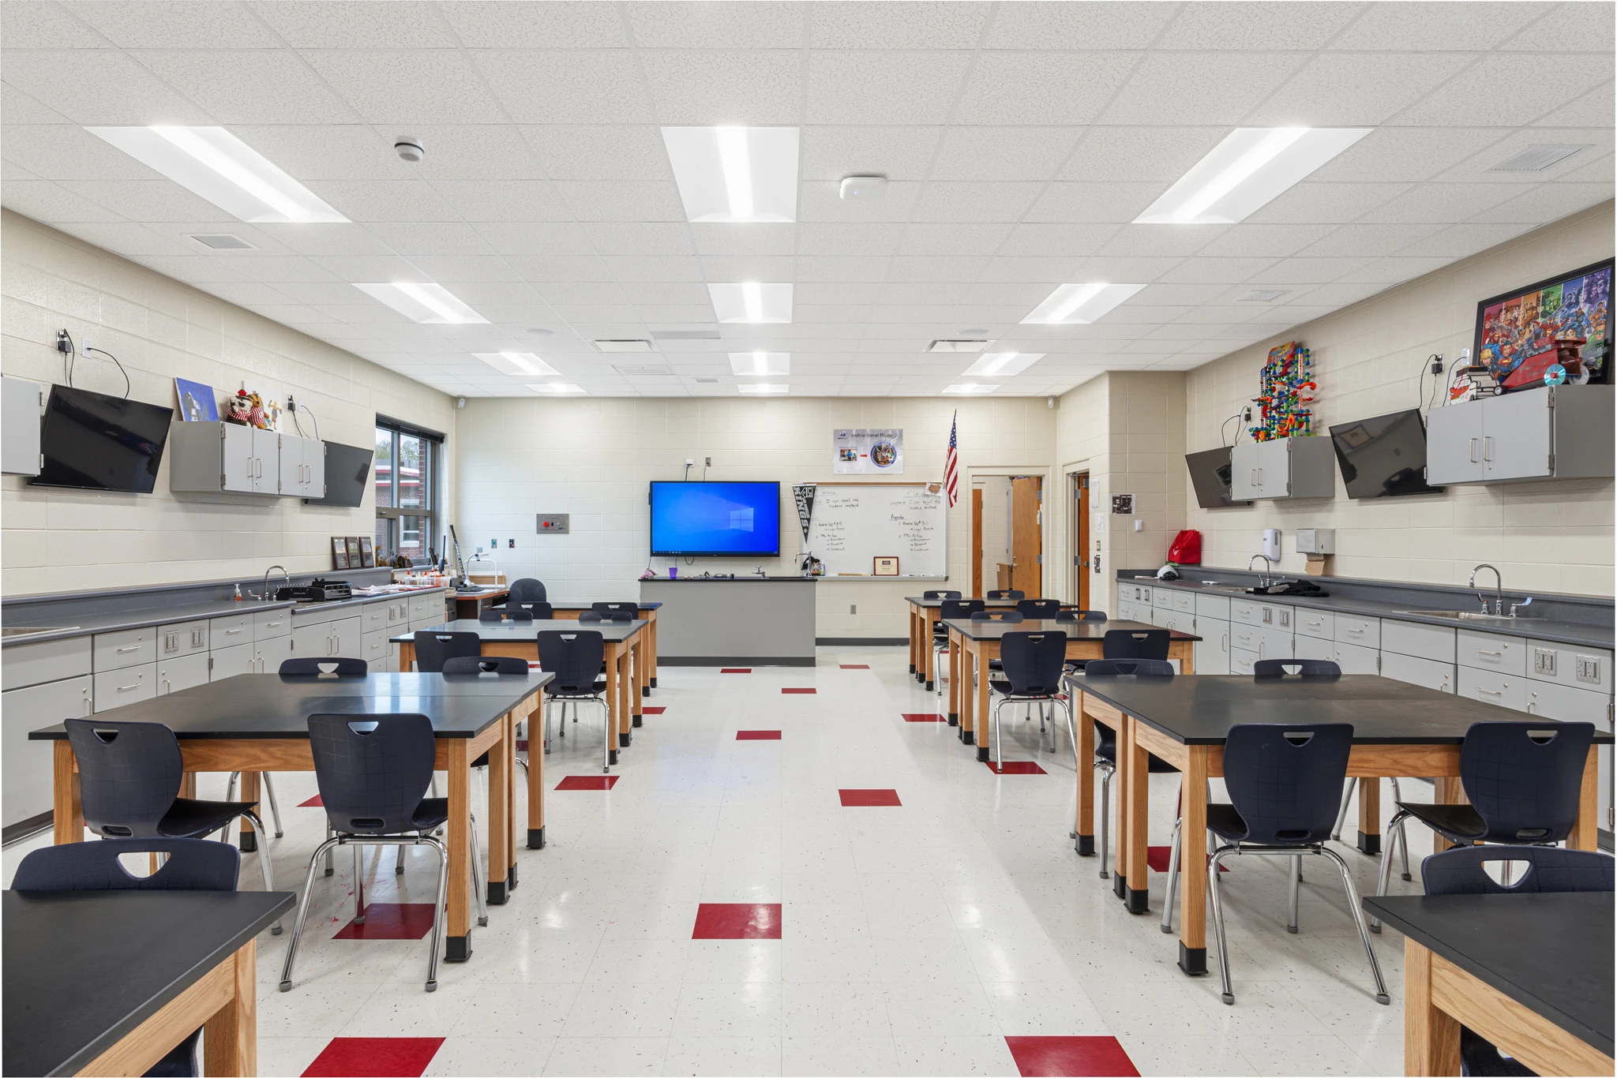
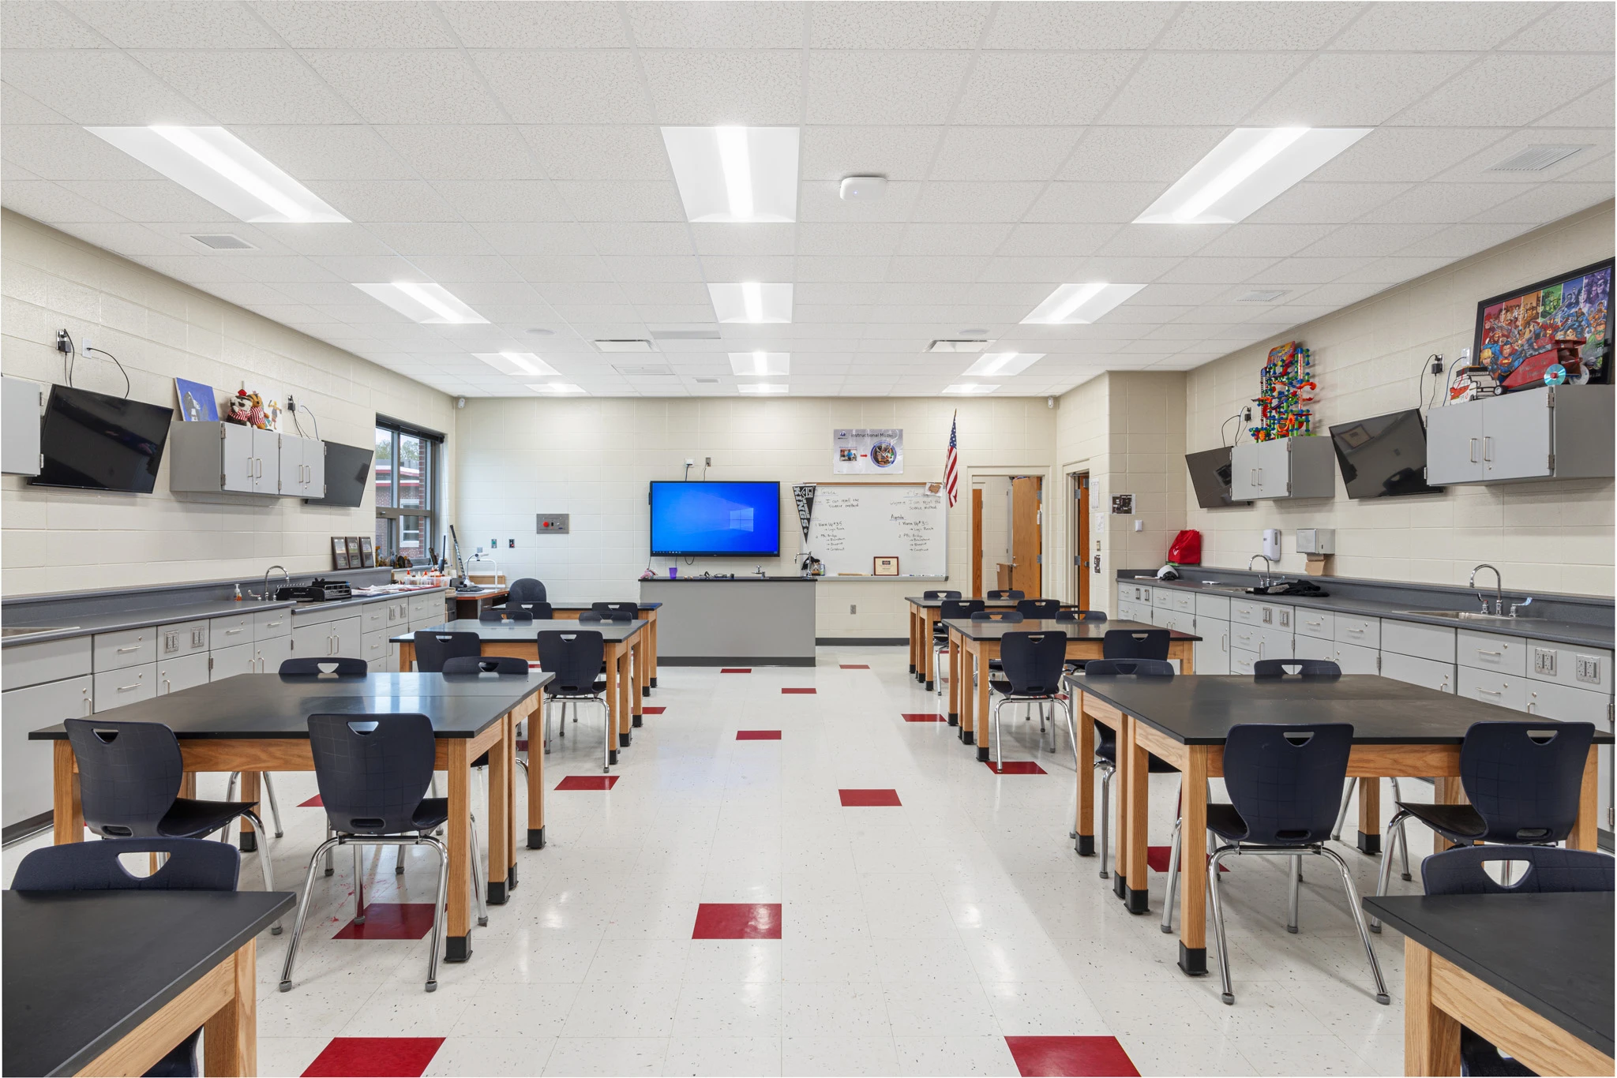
- smoke detector [393,135,426,162]
